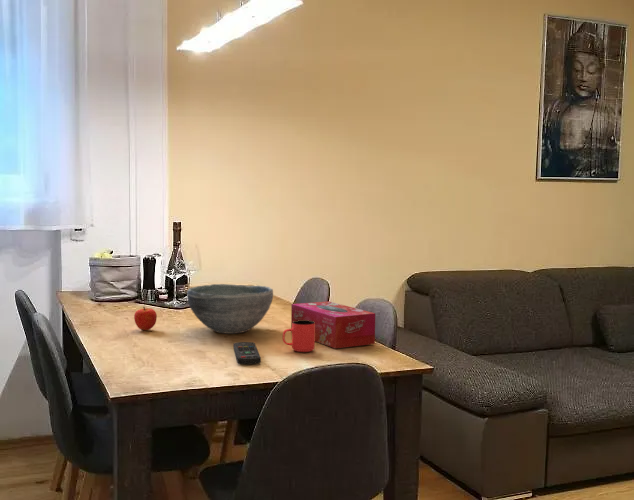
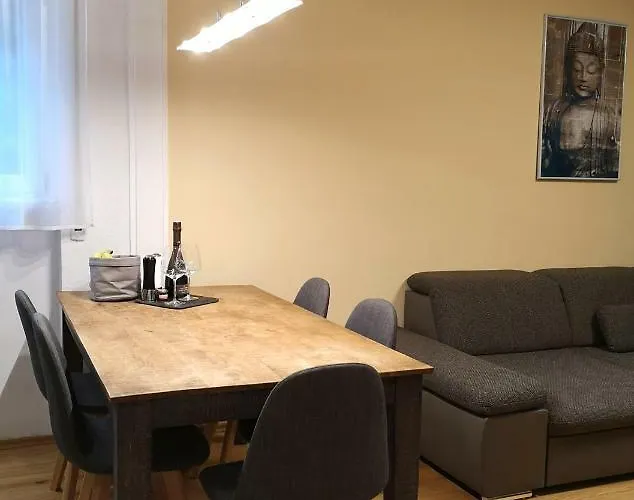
- tissue box [290,300,376,349]
- fruit [133,306,158,331]
- remote control [232,341,262,365]
- cup [282,320,316,353]
- bowl [186,283,274,335]
